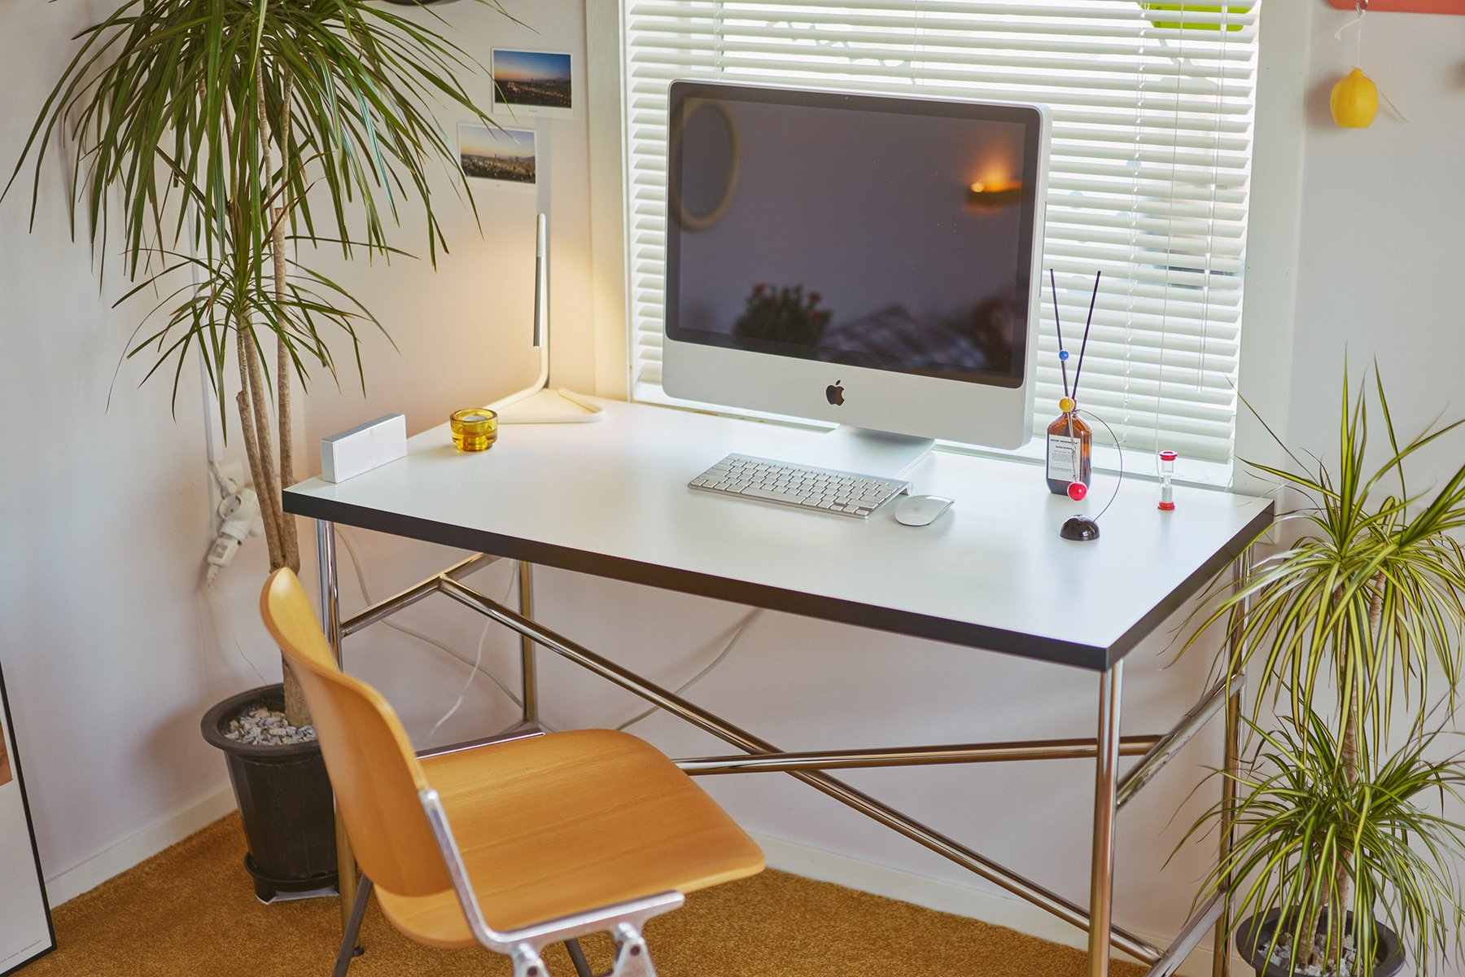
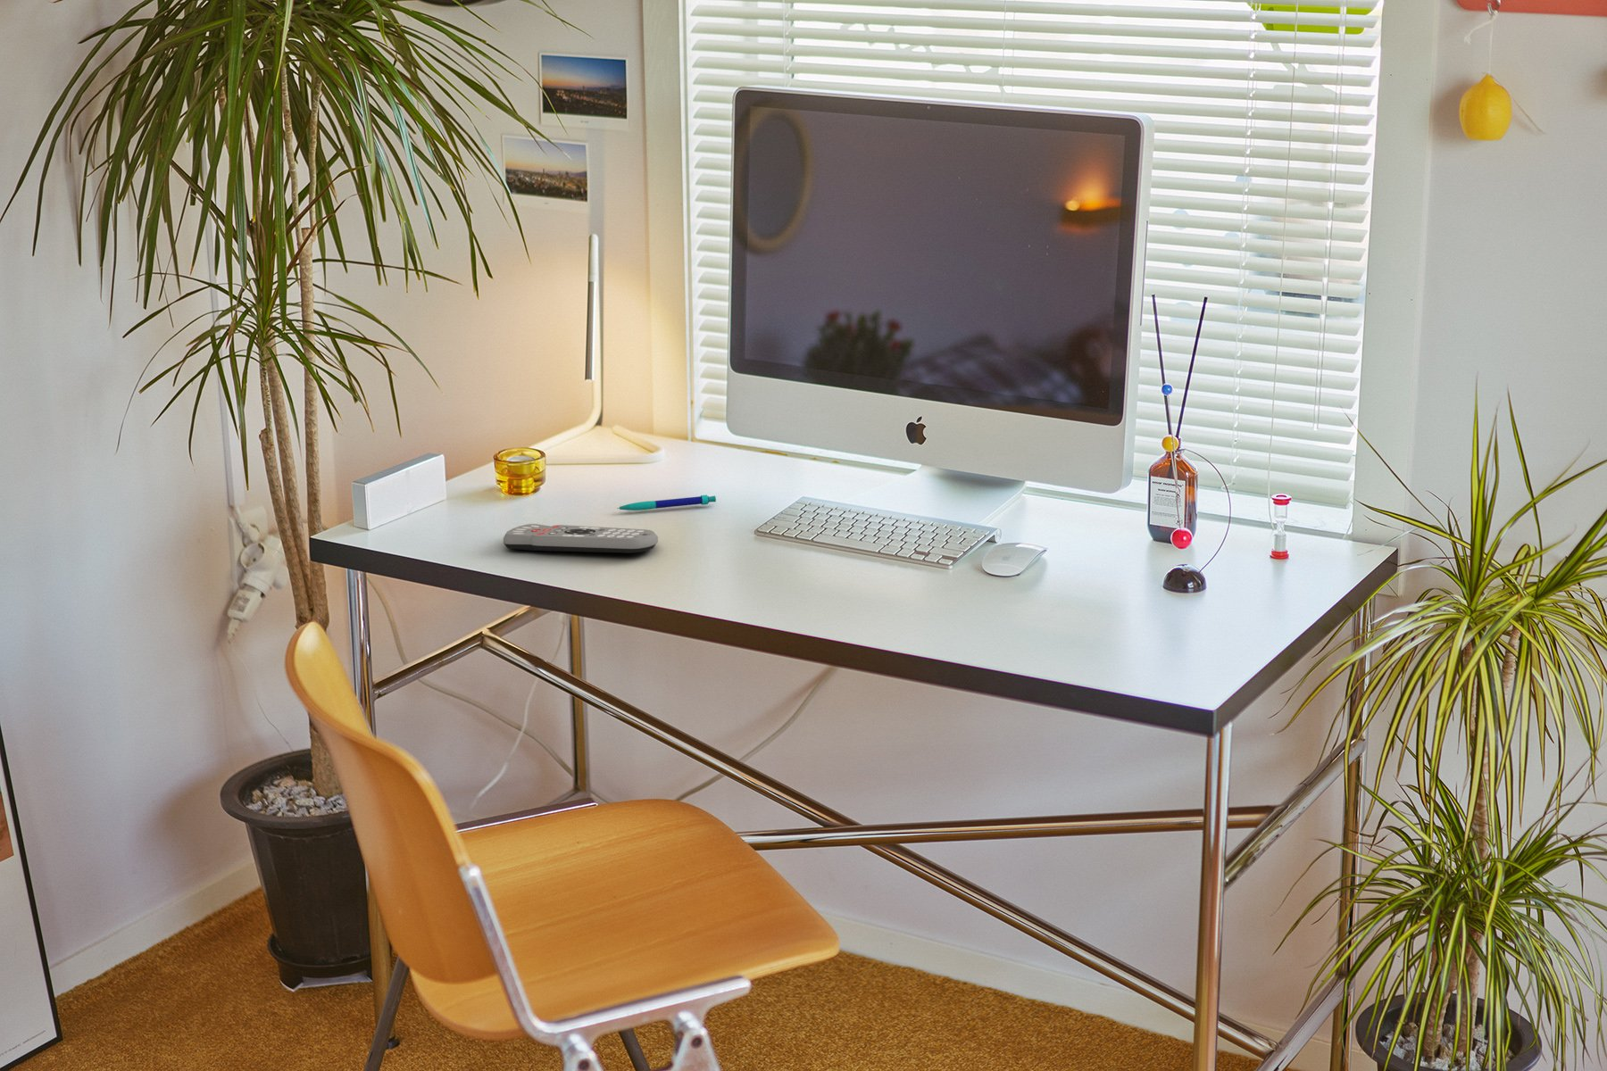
+ pen [616,495,717,512]
+ remote control [502,524,659,553]
